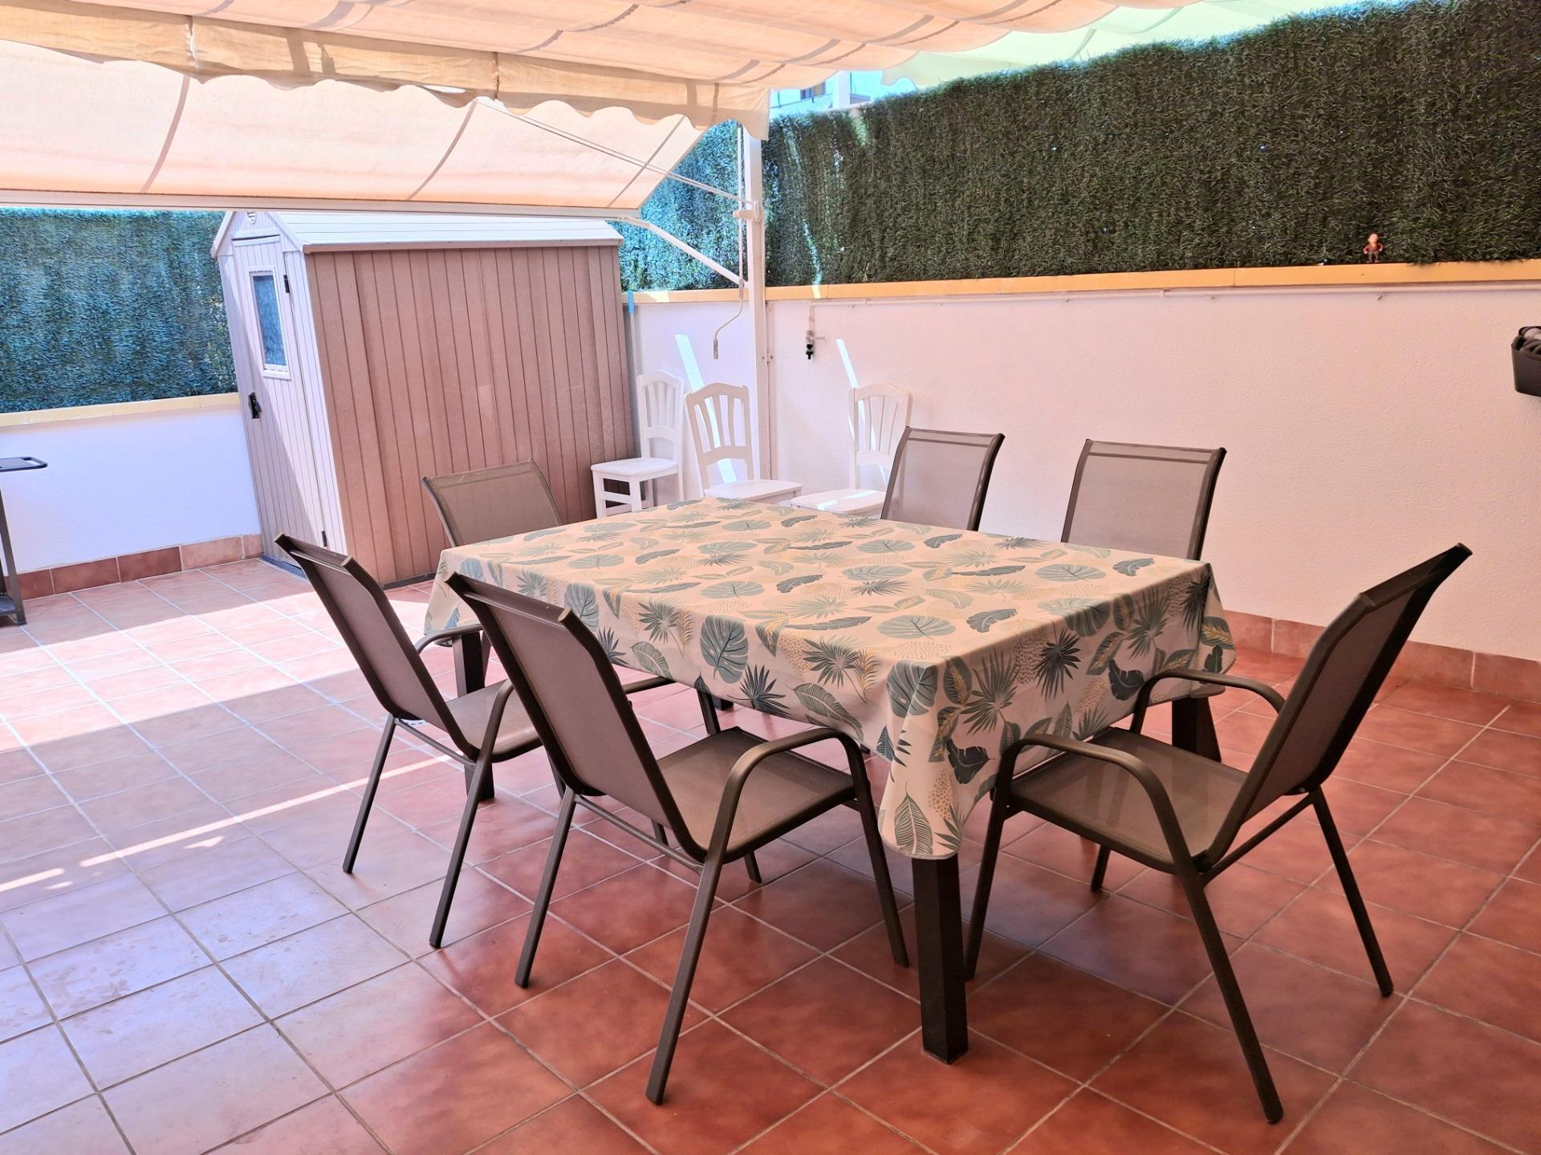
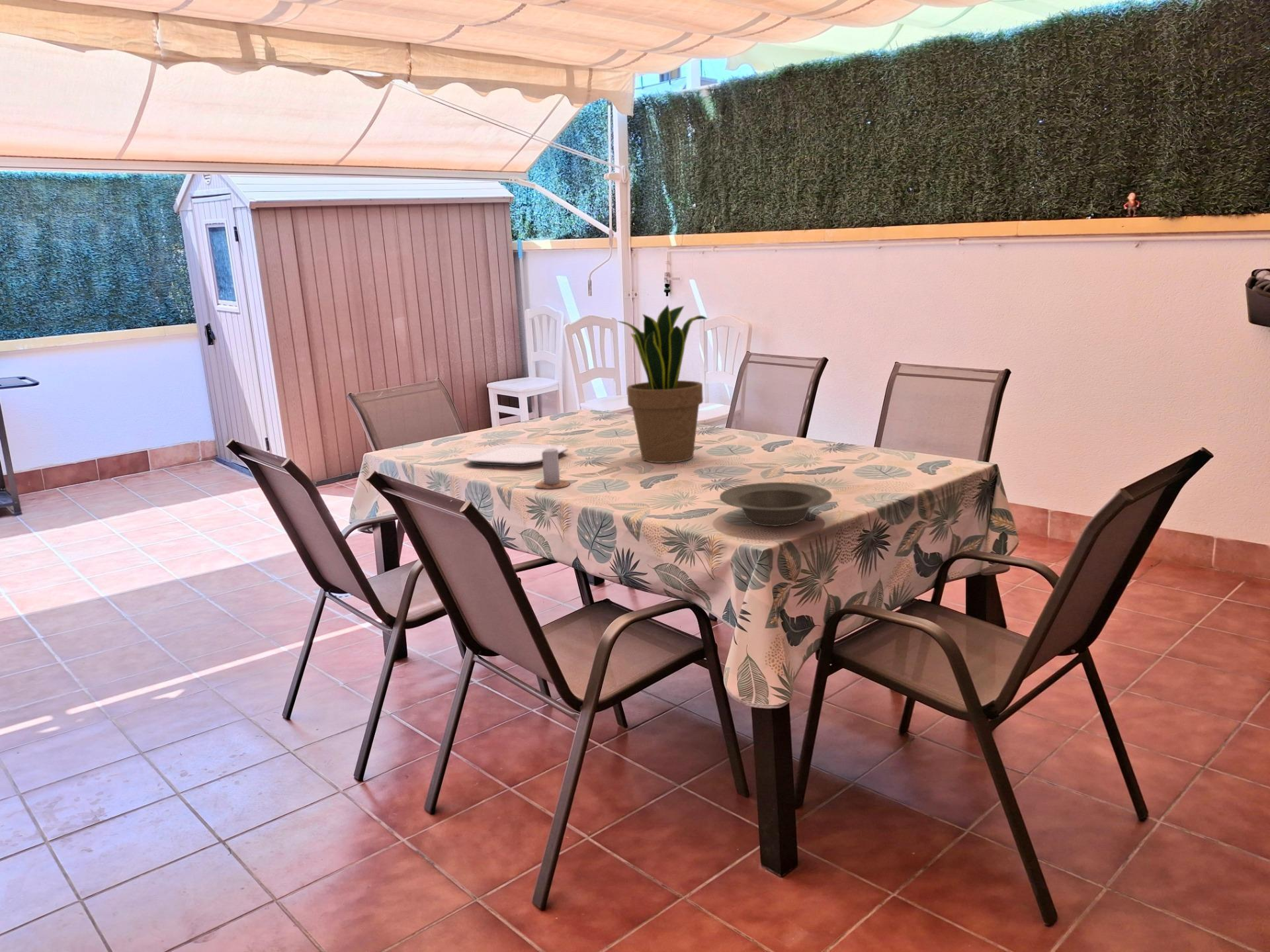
+ potted plant [616,304,708,464]
+ plate [464,443,569,467]
+ candle [534,440,571,490]
+ bowl [719,482,833,527]
